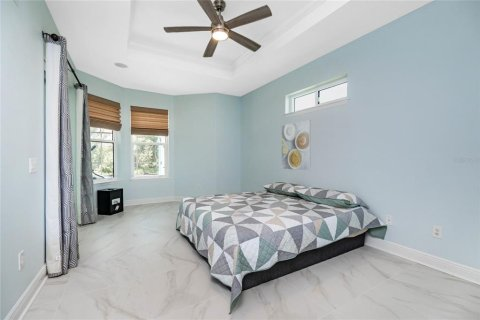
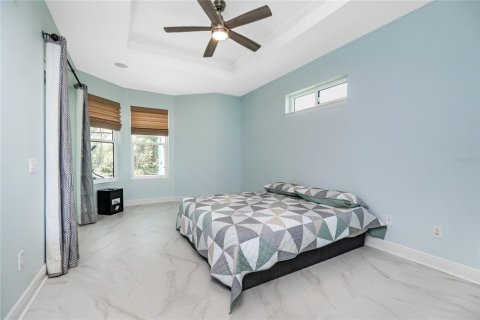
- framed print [280,119,312,172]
